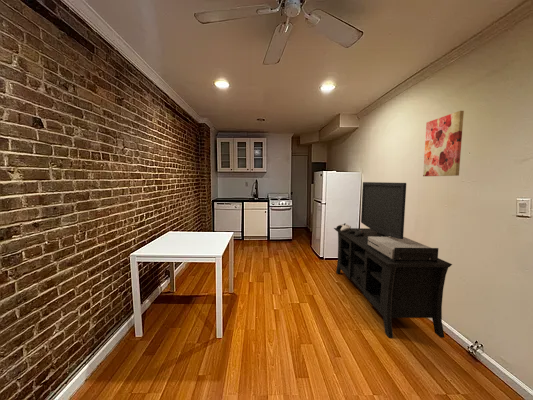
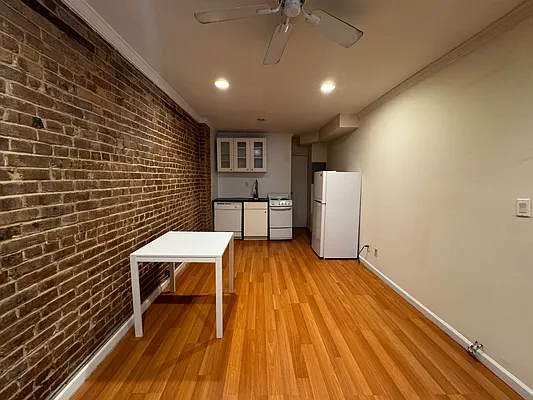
- media console [333,181,453,339]
- wall art [422,110,465,177]
